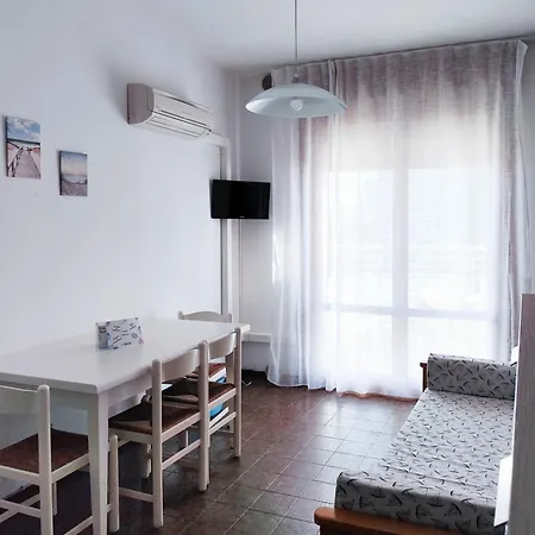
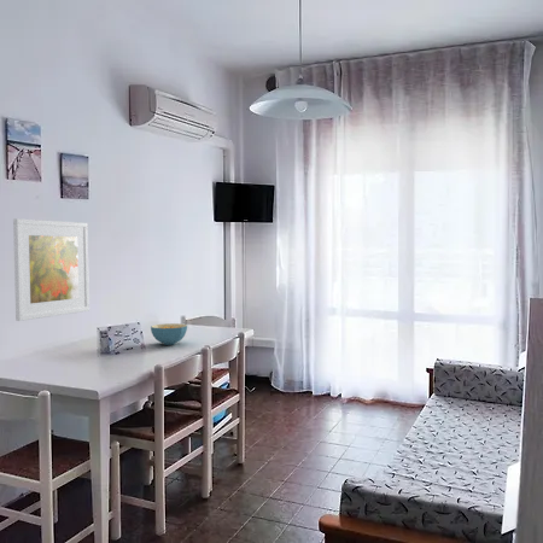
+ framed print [12,217,91,322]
+ cereal bowl [150,322,188,346]
